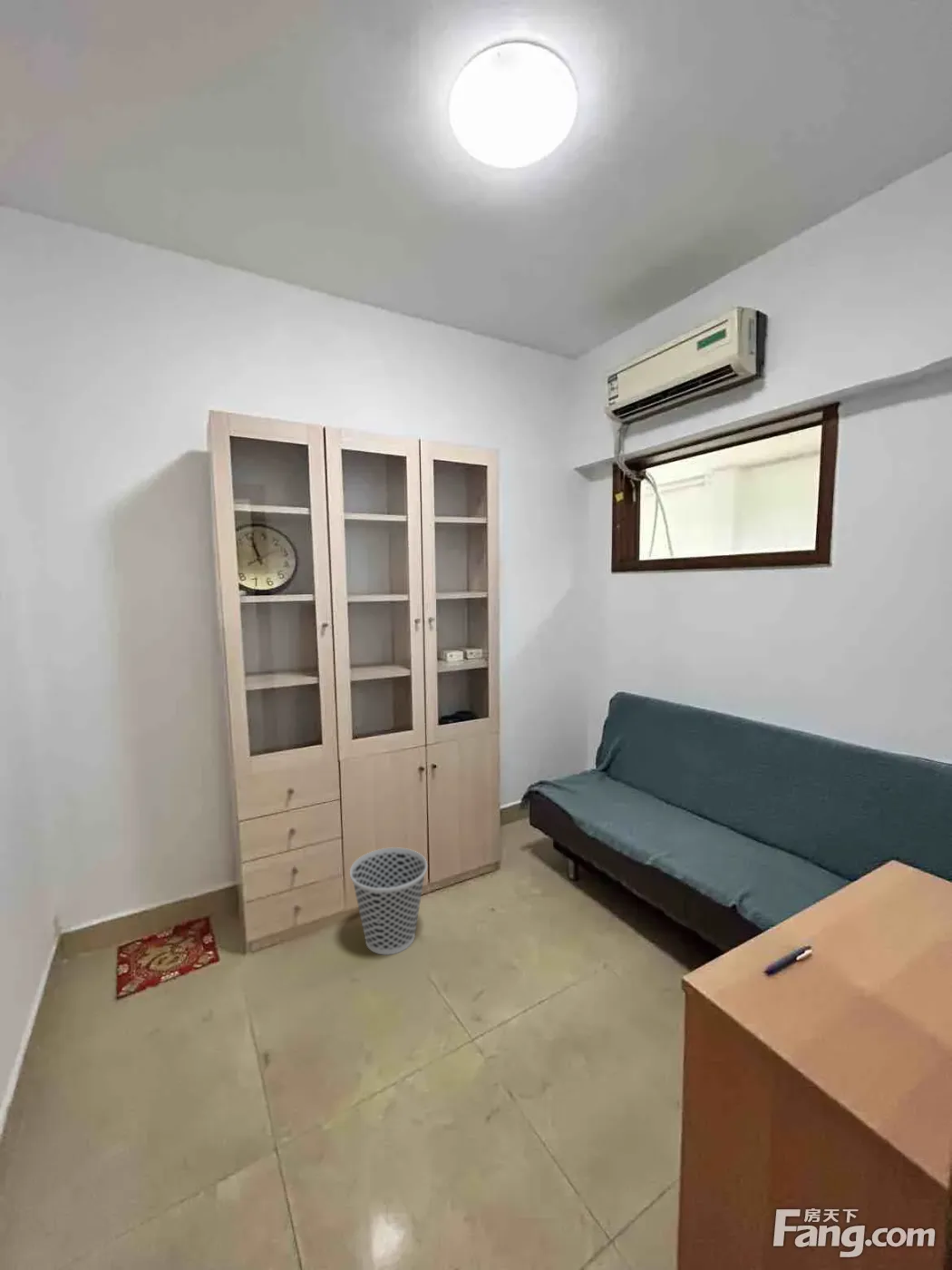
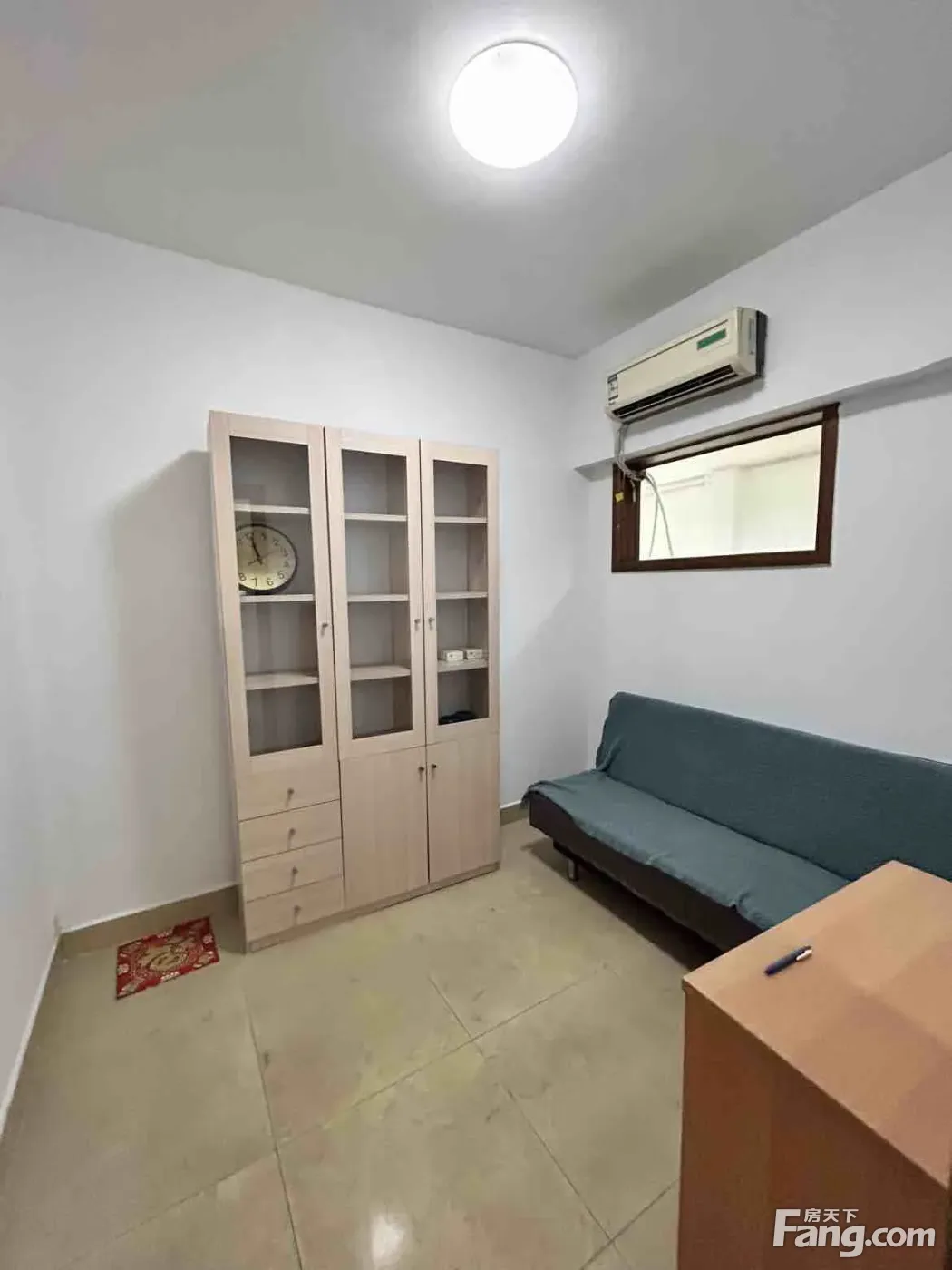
- wastebasket [349,846,428,956]
